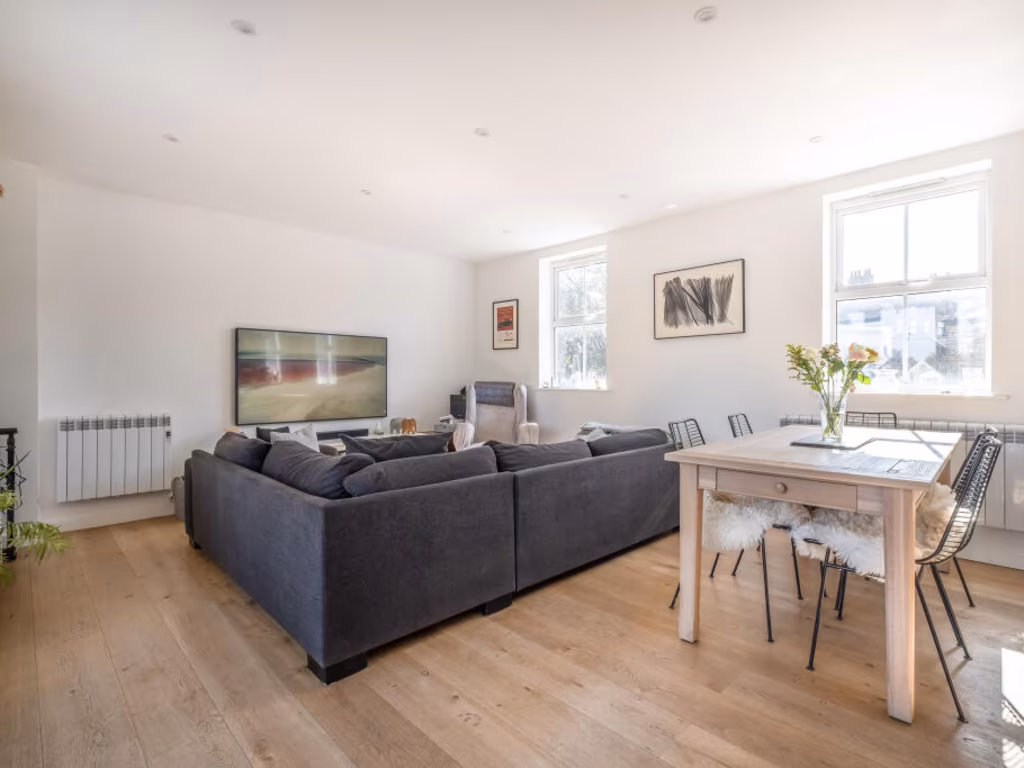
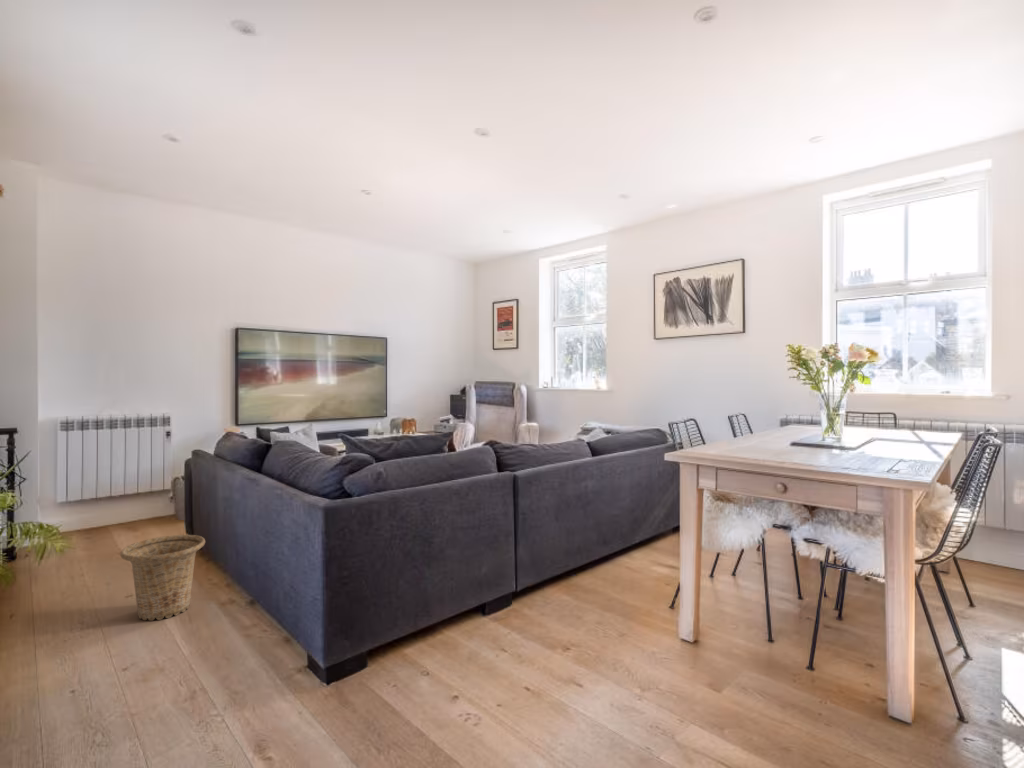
+ basket [119,534,206,622]
